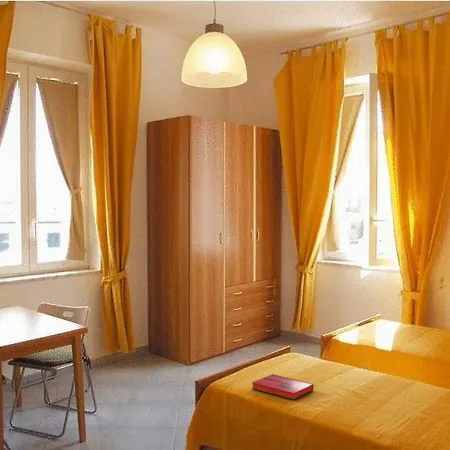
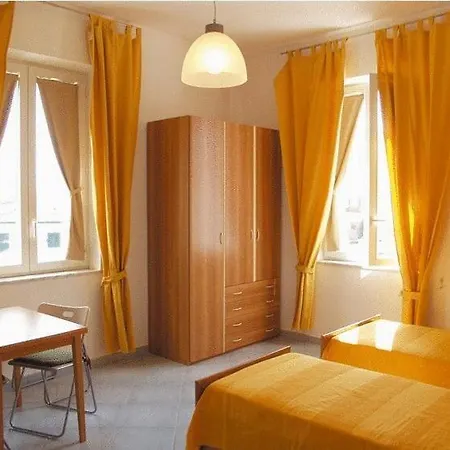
- hardback book [251,373,314,400]
